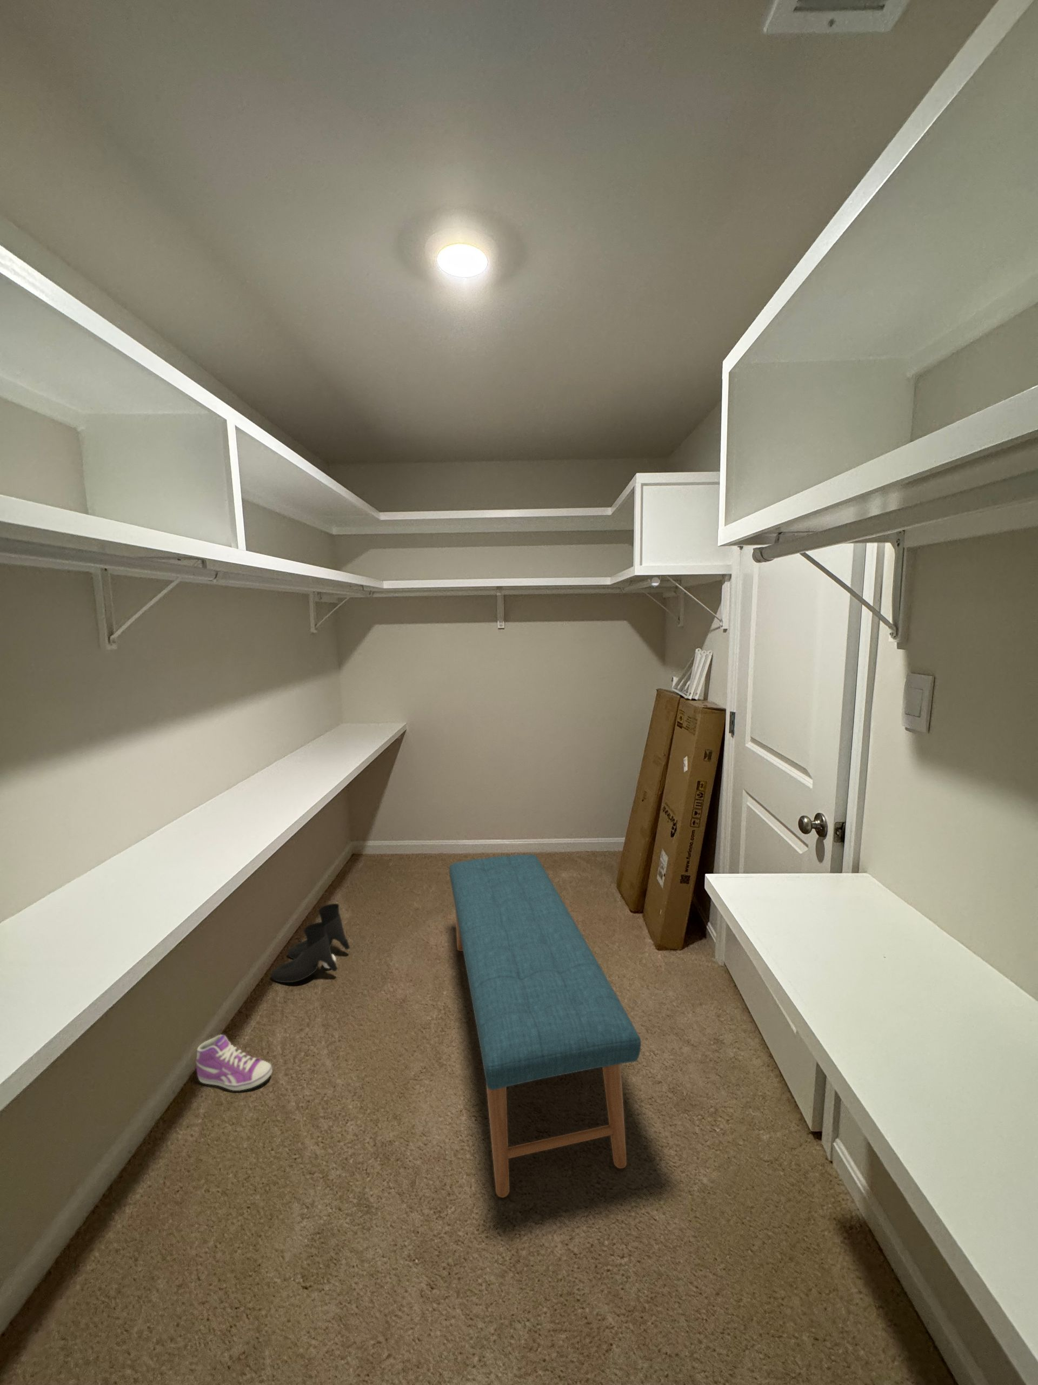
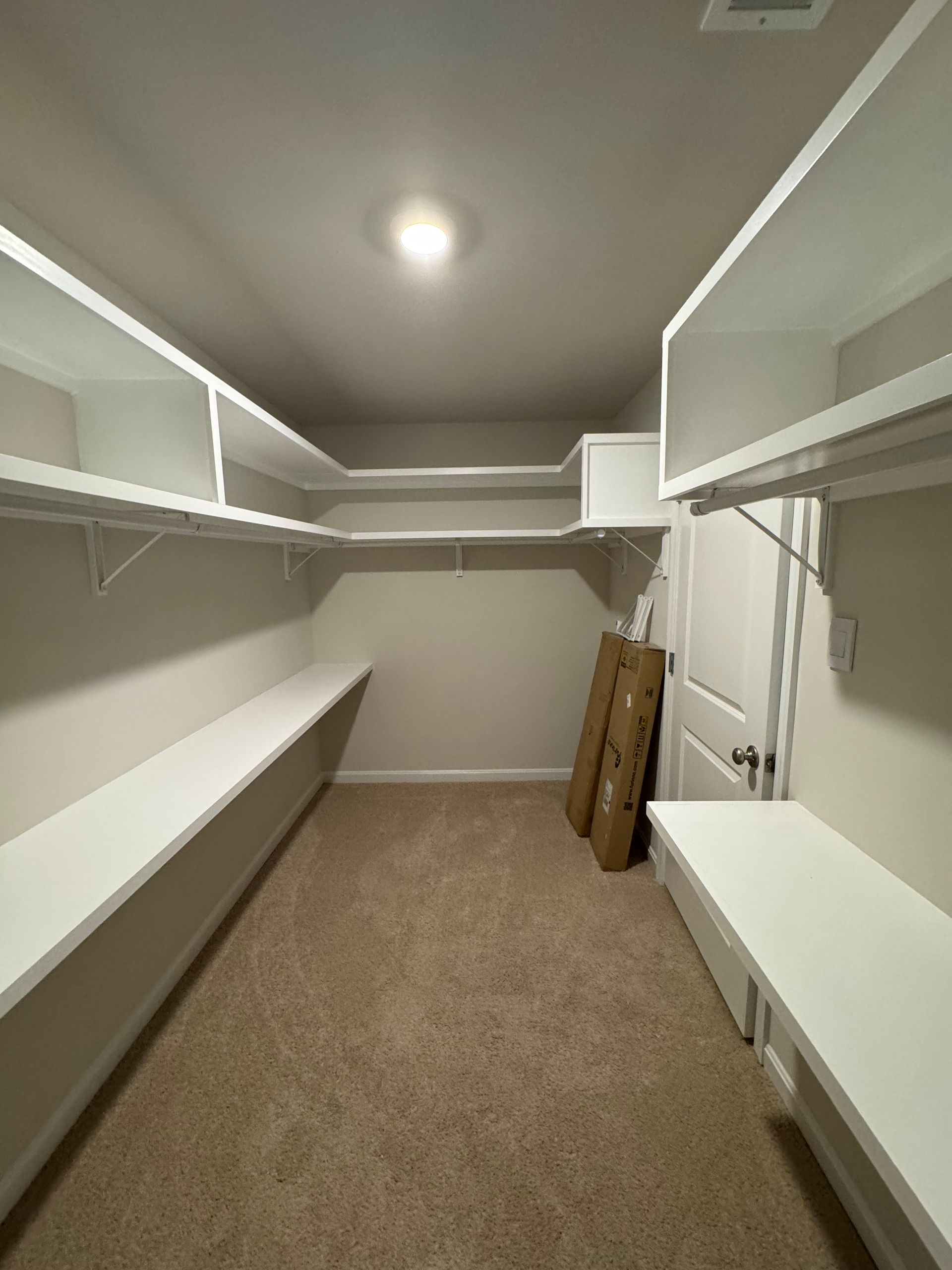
- bench [449,854,642,1199]
- boots [270,903,350,983]
- sneaker [195,1034,273,1092]
